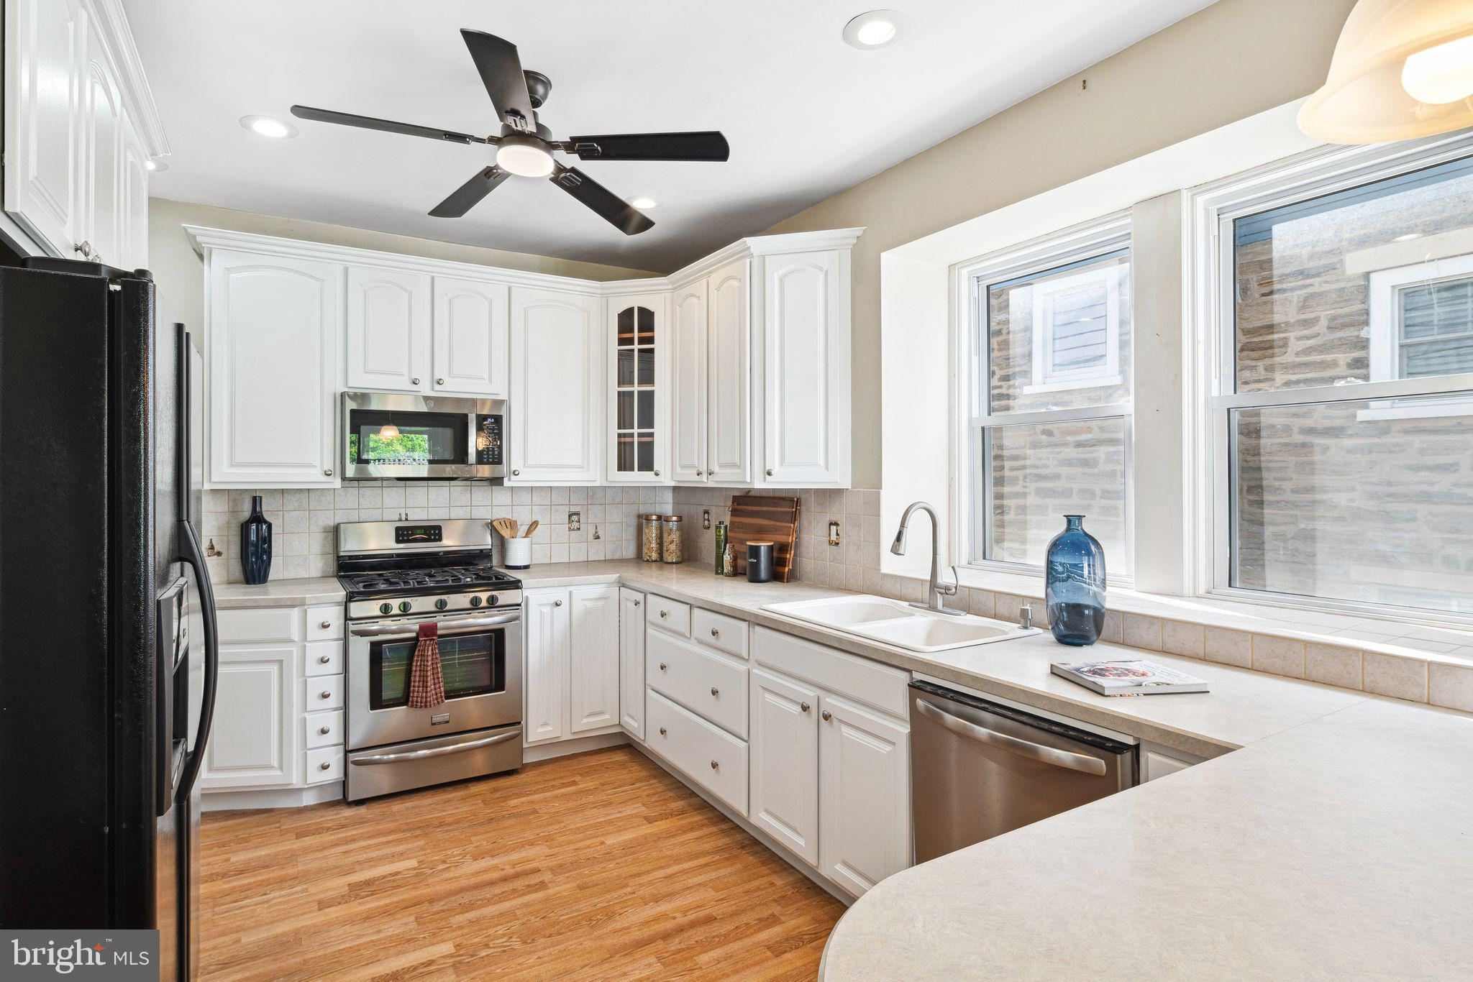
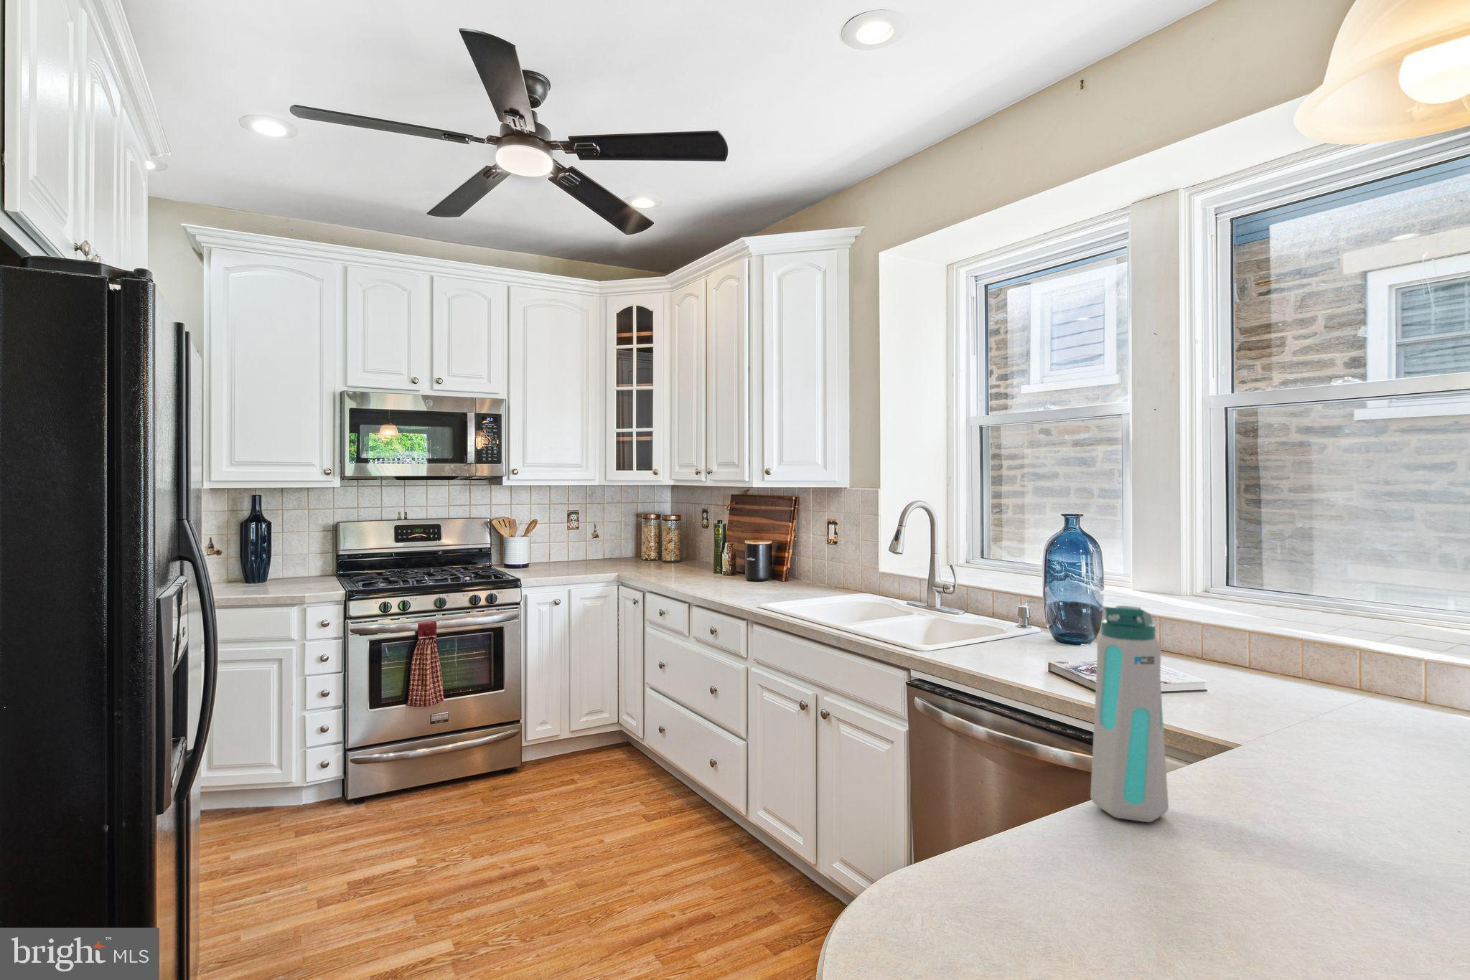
+ water bottle [1089,605,1169,822]
